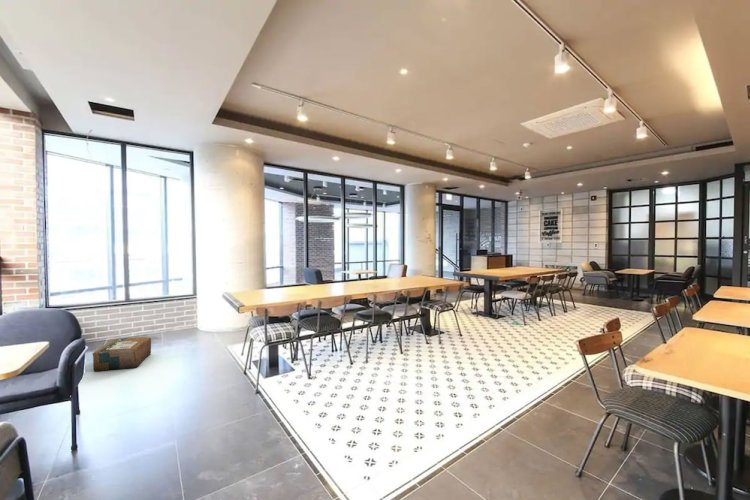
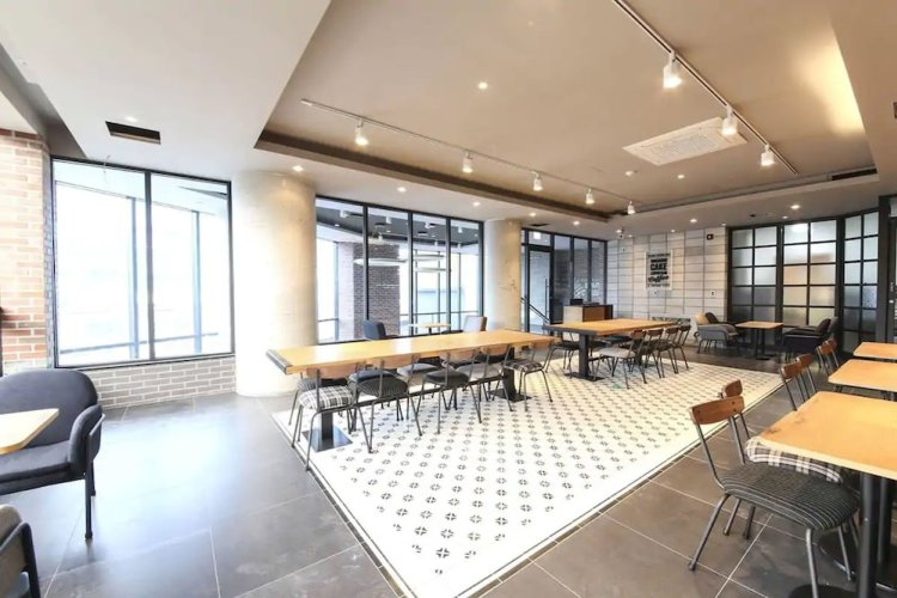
- cardboard box [92,336,152,372]
